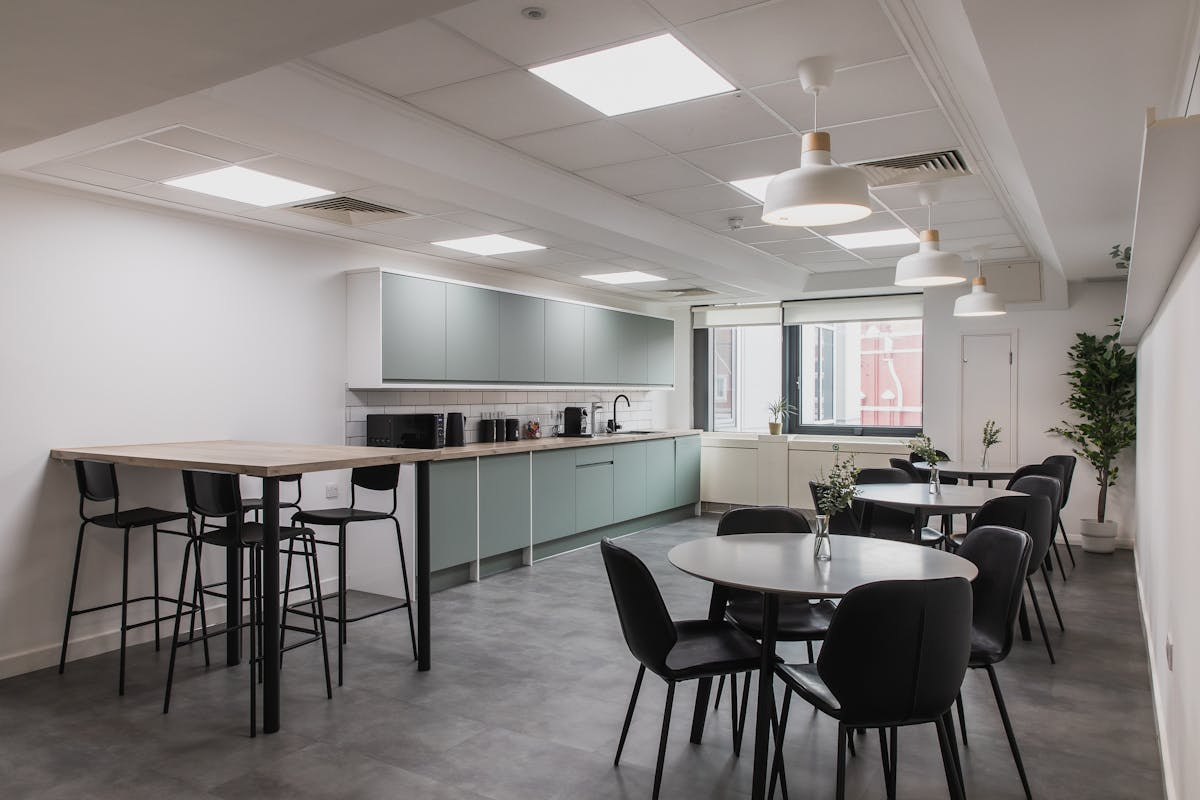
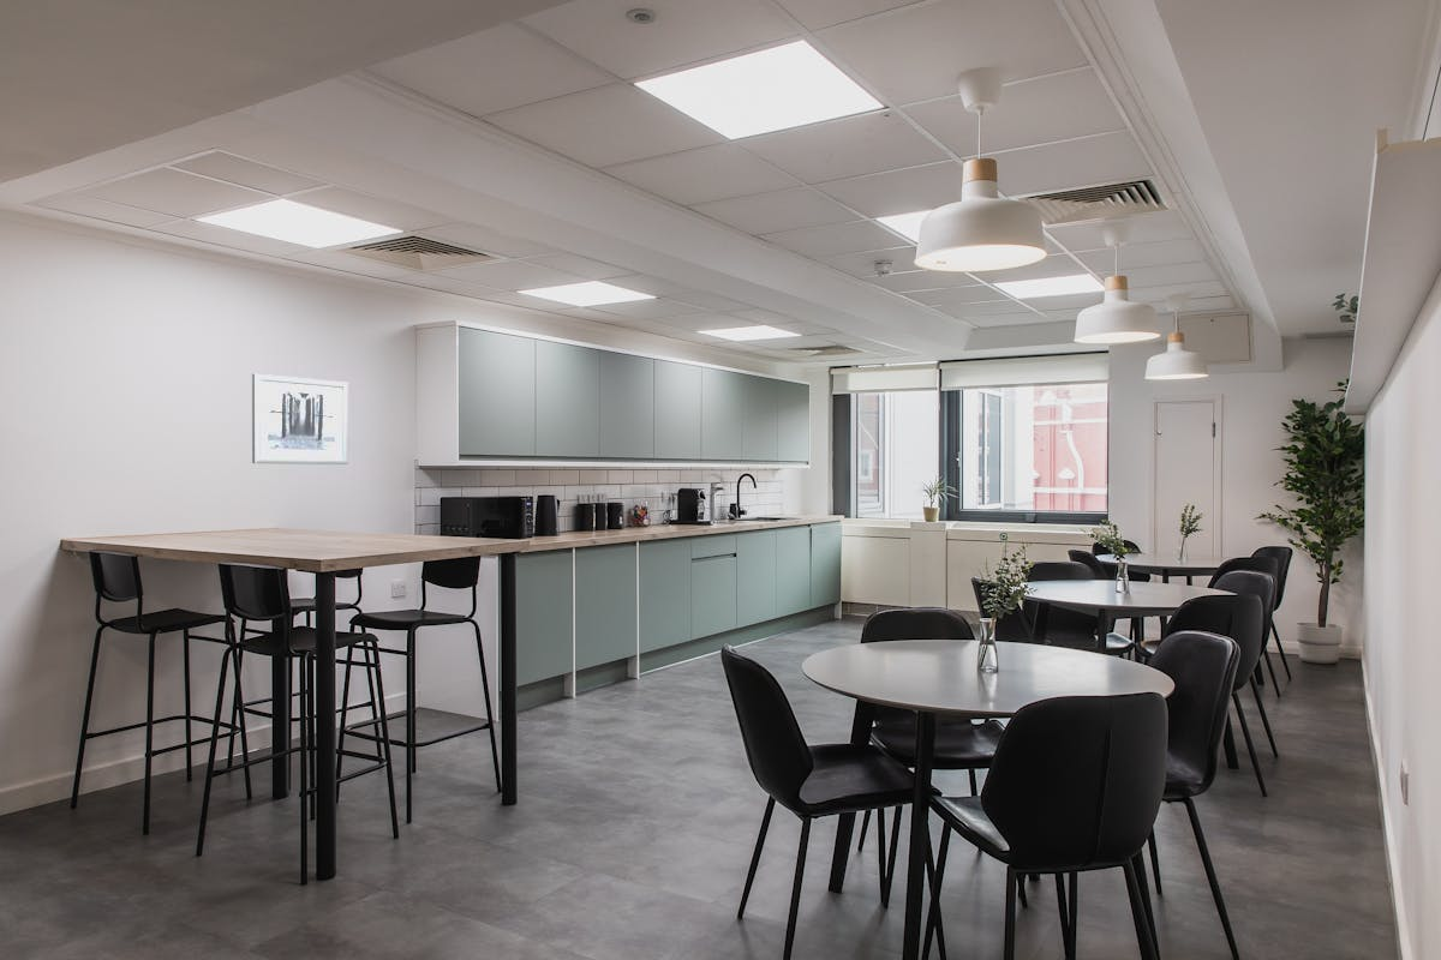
+ wall art [251,373,349,466]
